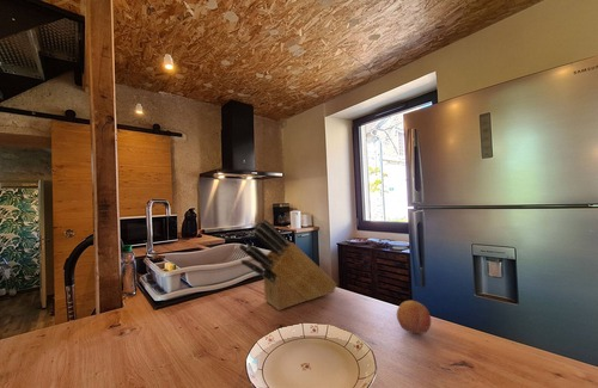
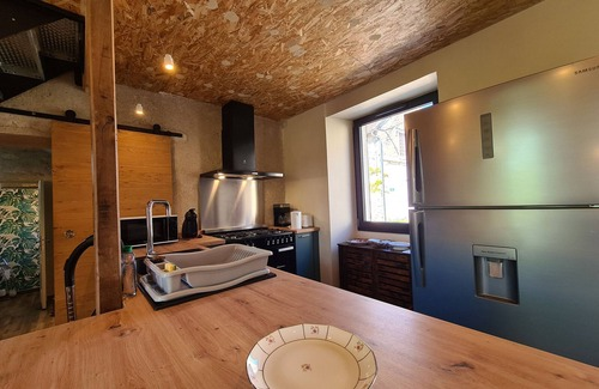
- knife block [238,217,338,312]
- fruit [396,300,432,335]
